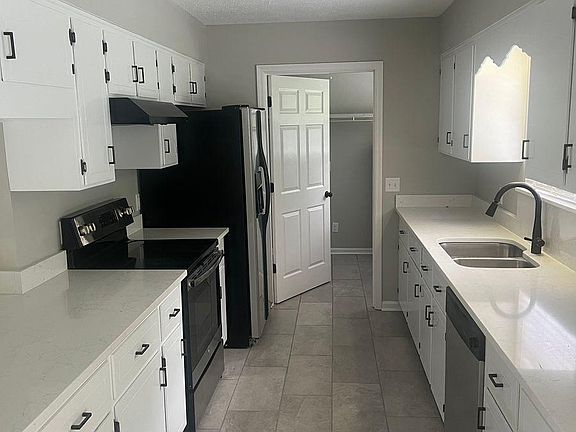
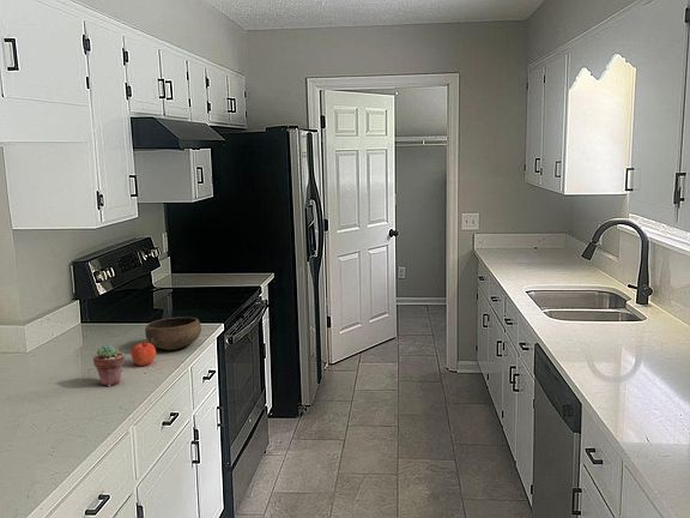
+ bowl [144,317,202,351]
+ apple [131,339,157,367]
+ potted succulent [92,344,126,387]
